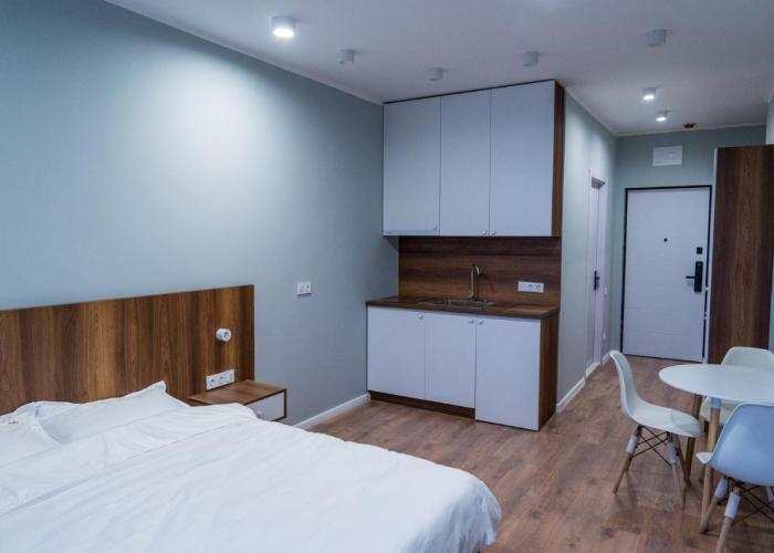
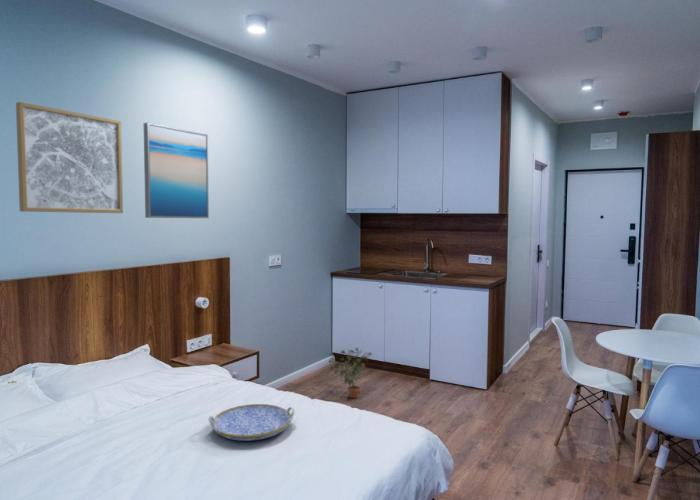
+ potted plant [327,347,372,399]
+ wall art [15,101,124,214]
+ serving tray [207,403,295,442]
+ wall art [143,122,210,219]
